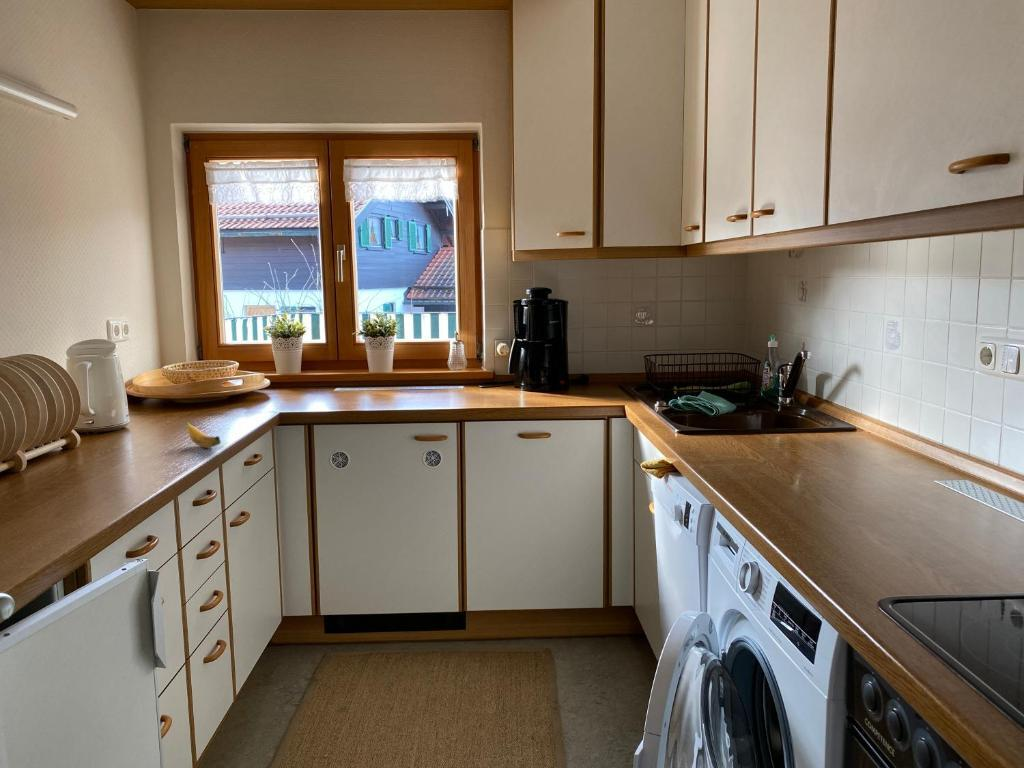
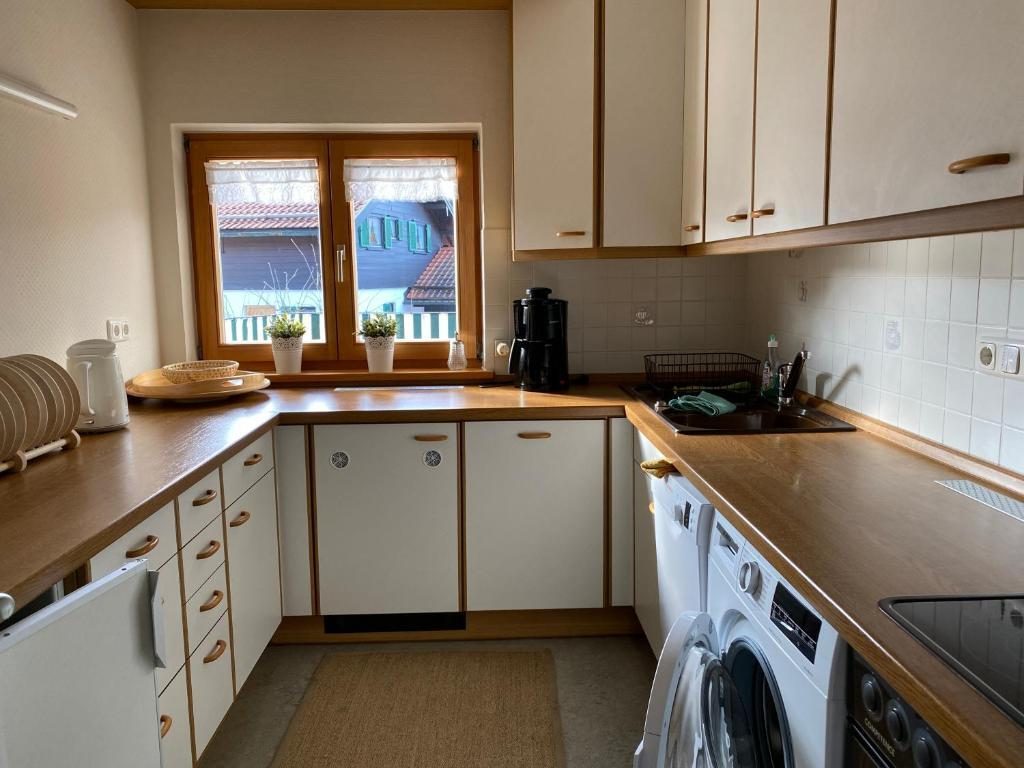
- banana [185,420,222,449]
